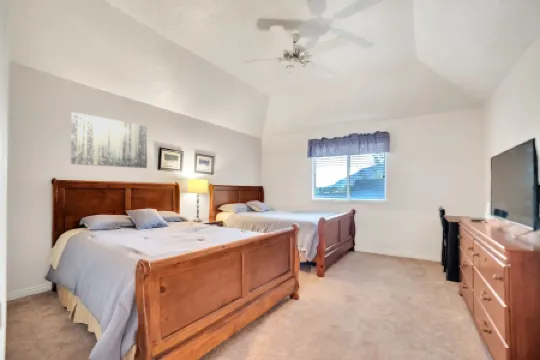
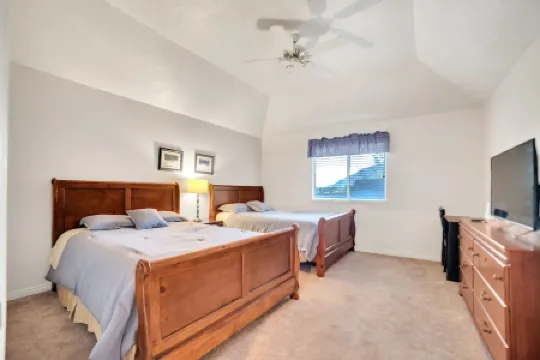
- wall art [70,111,149,169]
